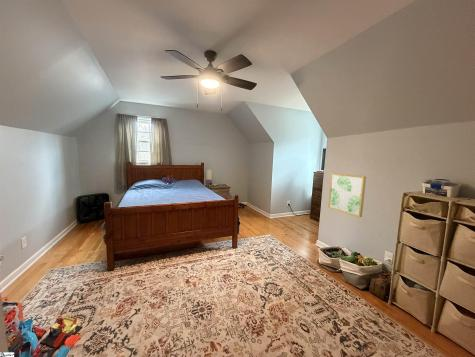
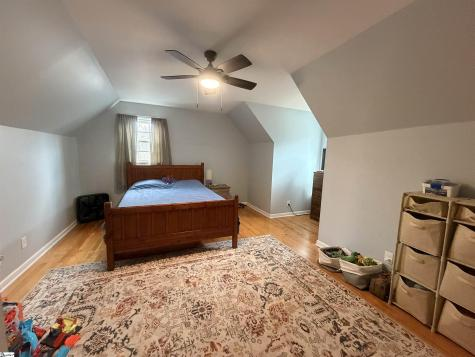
- wall art [327,172,367,218]
